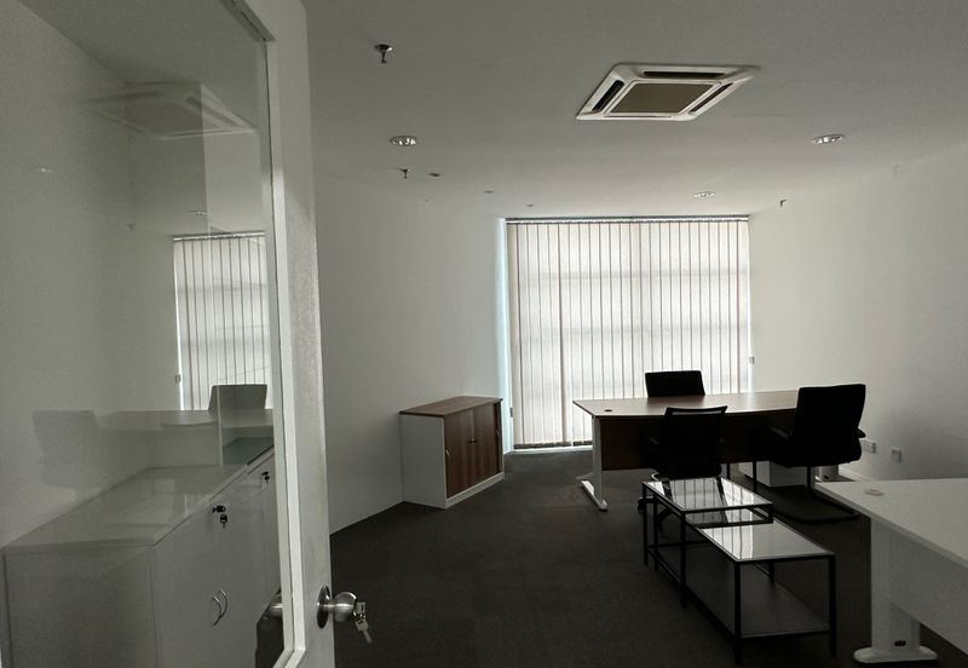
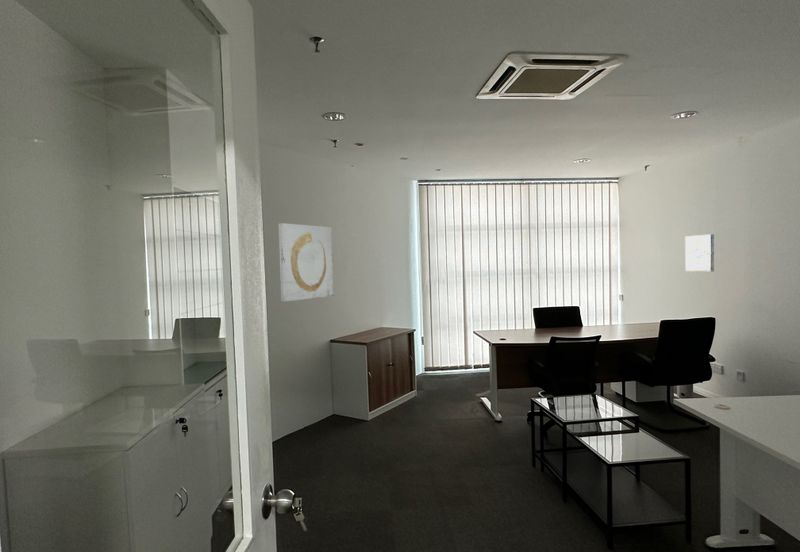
+ wall art [684,233,715,273]
+ wall art [278,222,334,303]
